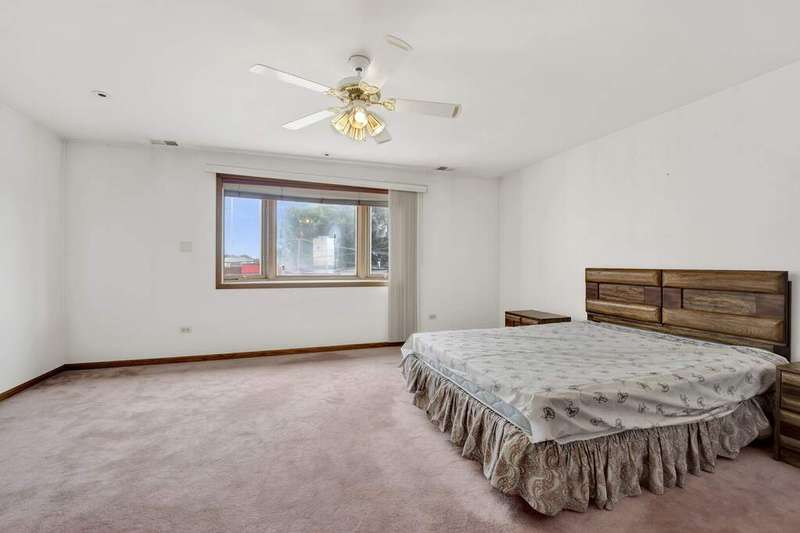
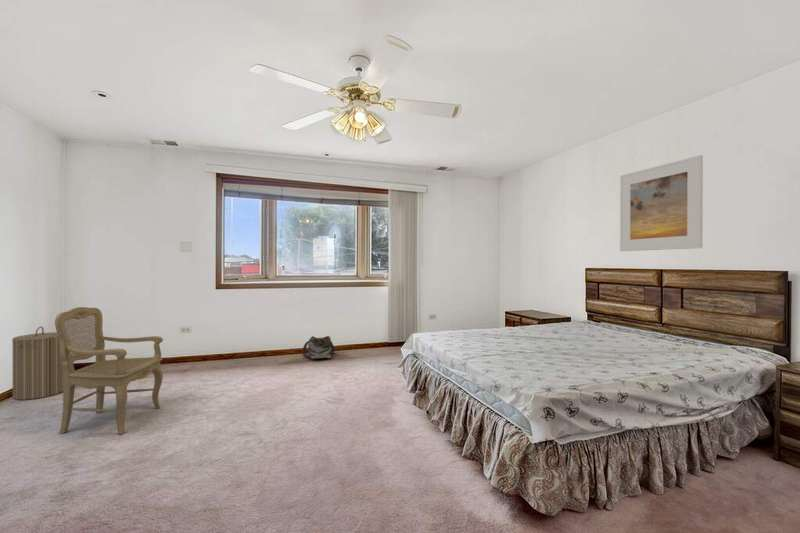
+ laundry hamper [11,326,63,401]
+ backpack [302,335,336,360]
+ armchair [54,306,164,435]
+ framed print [619,154,704,252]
